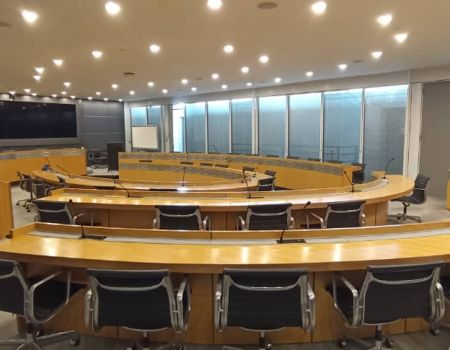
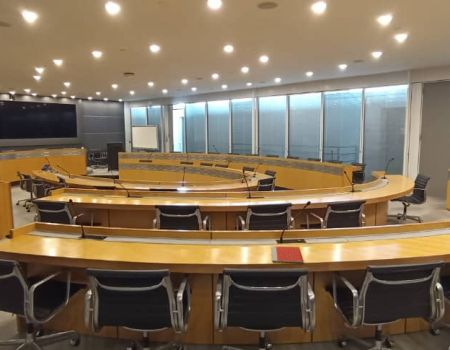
+ notebook [271,245,305,263]
